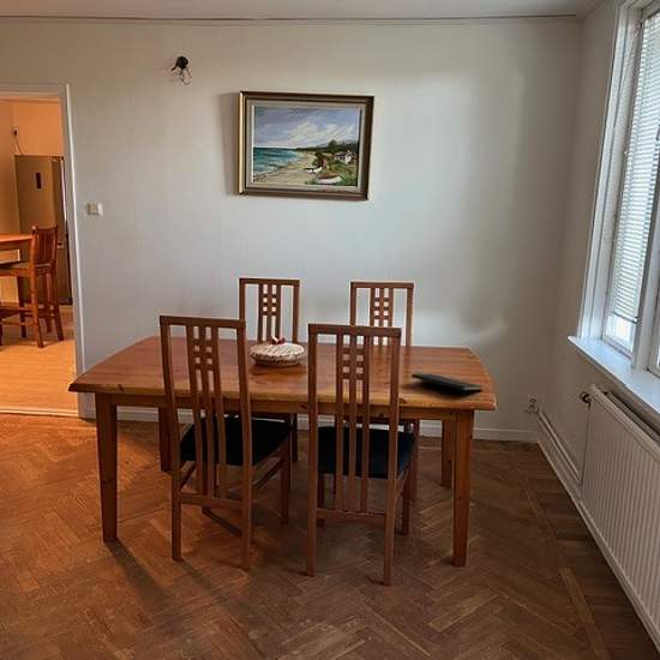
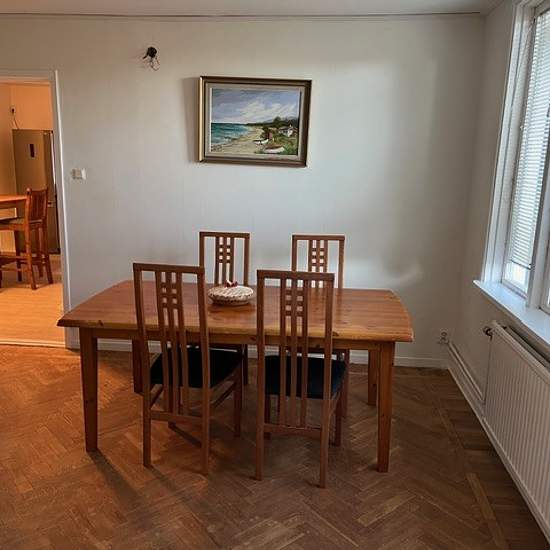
- notepad [410,373,485,400]
